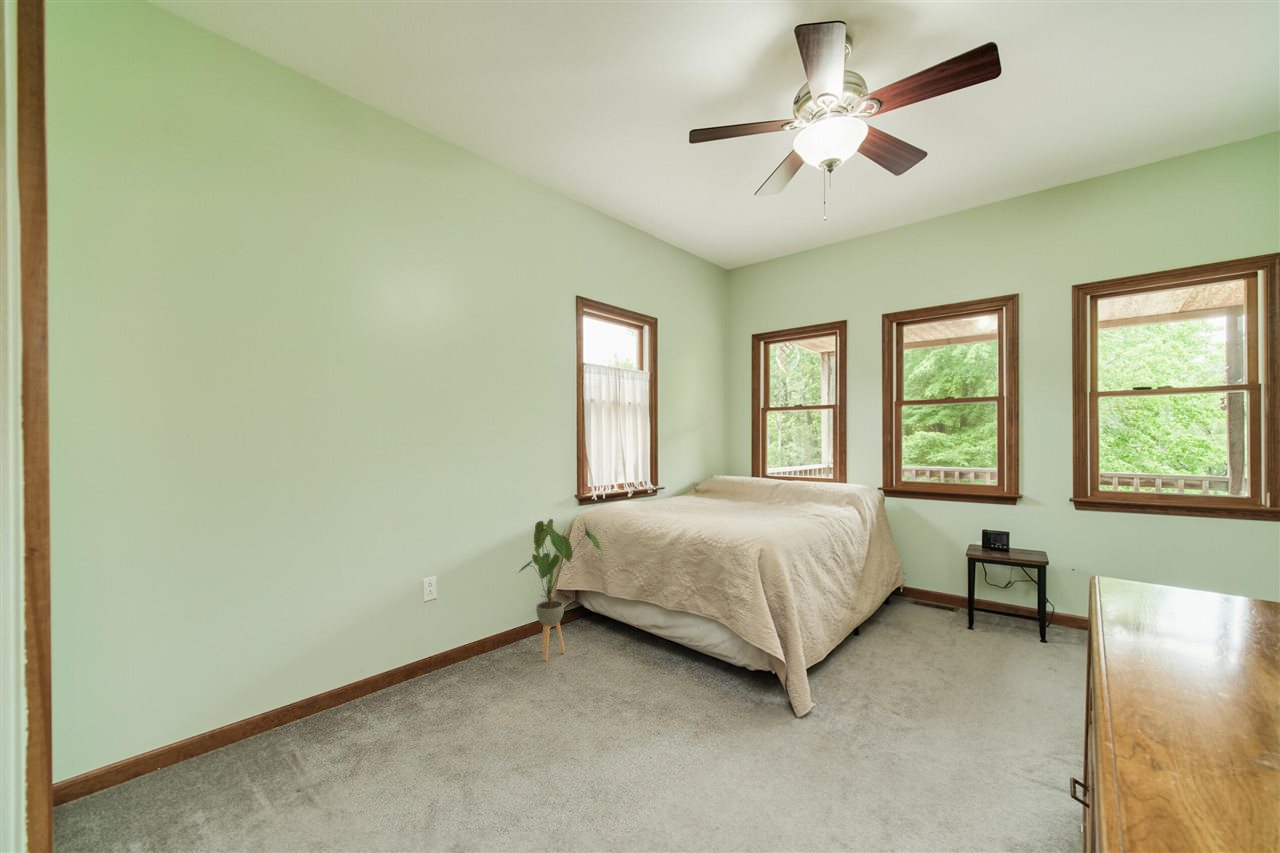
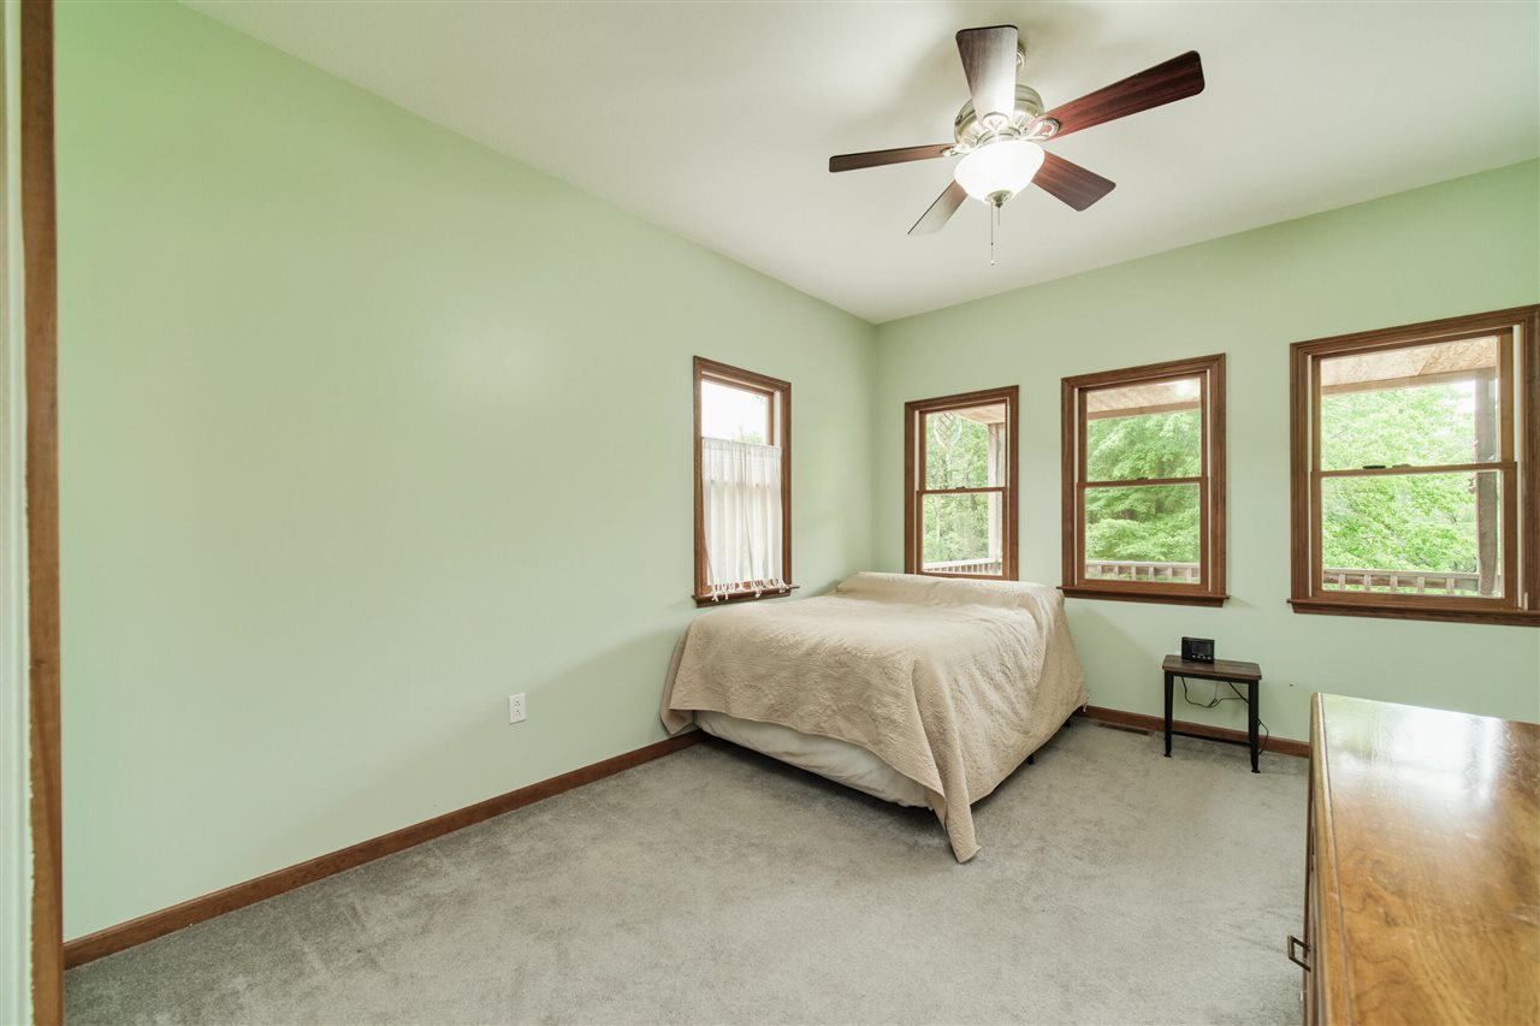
- house plant [515,518,603,662]
